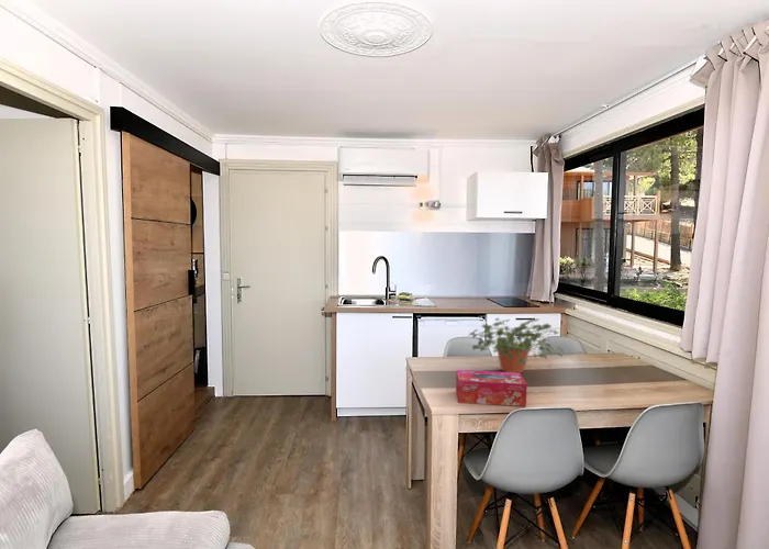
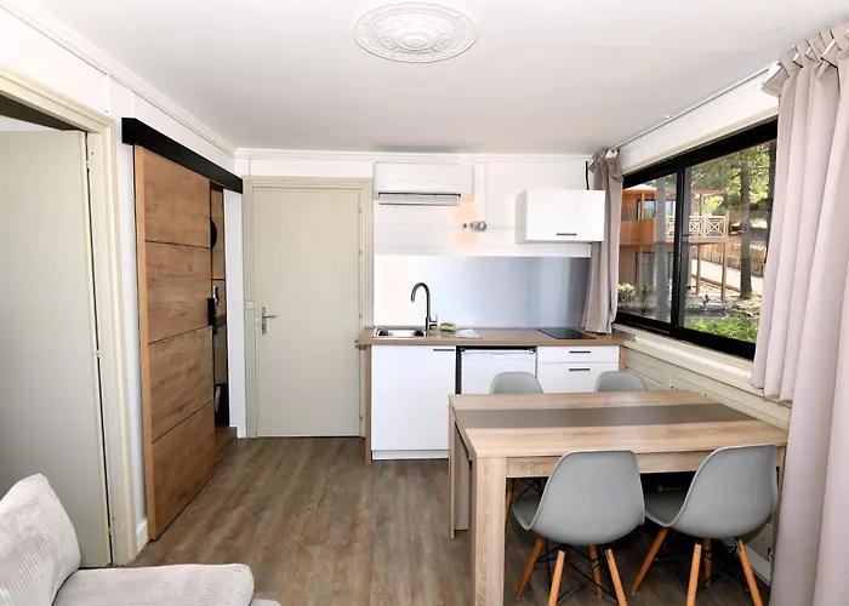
- potted plant [468,317,565,374]
- tissue box [455,369,528,407]
